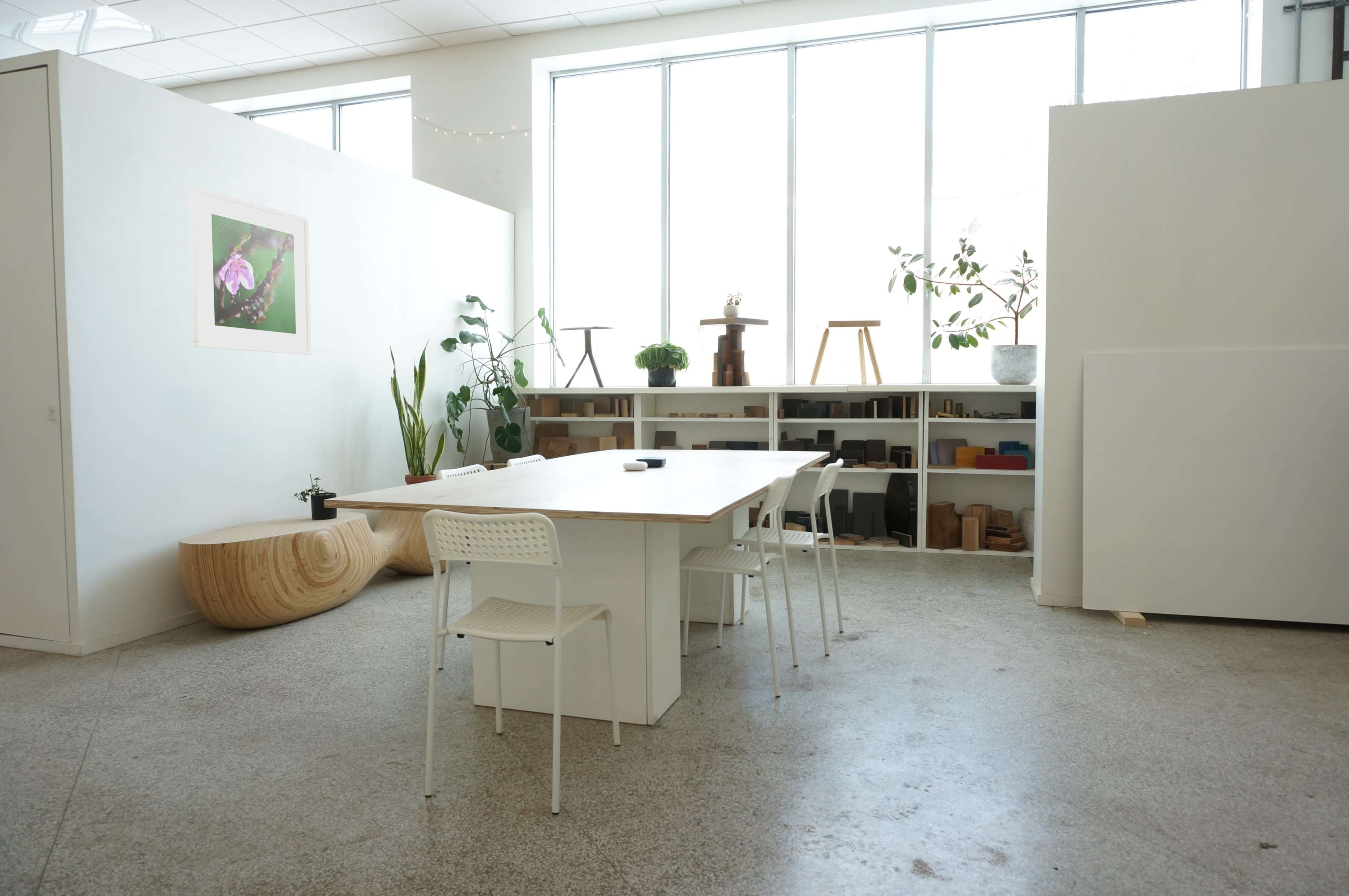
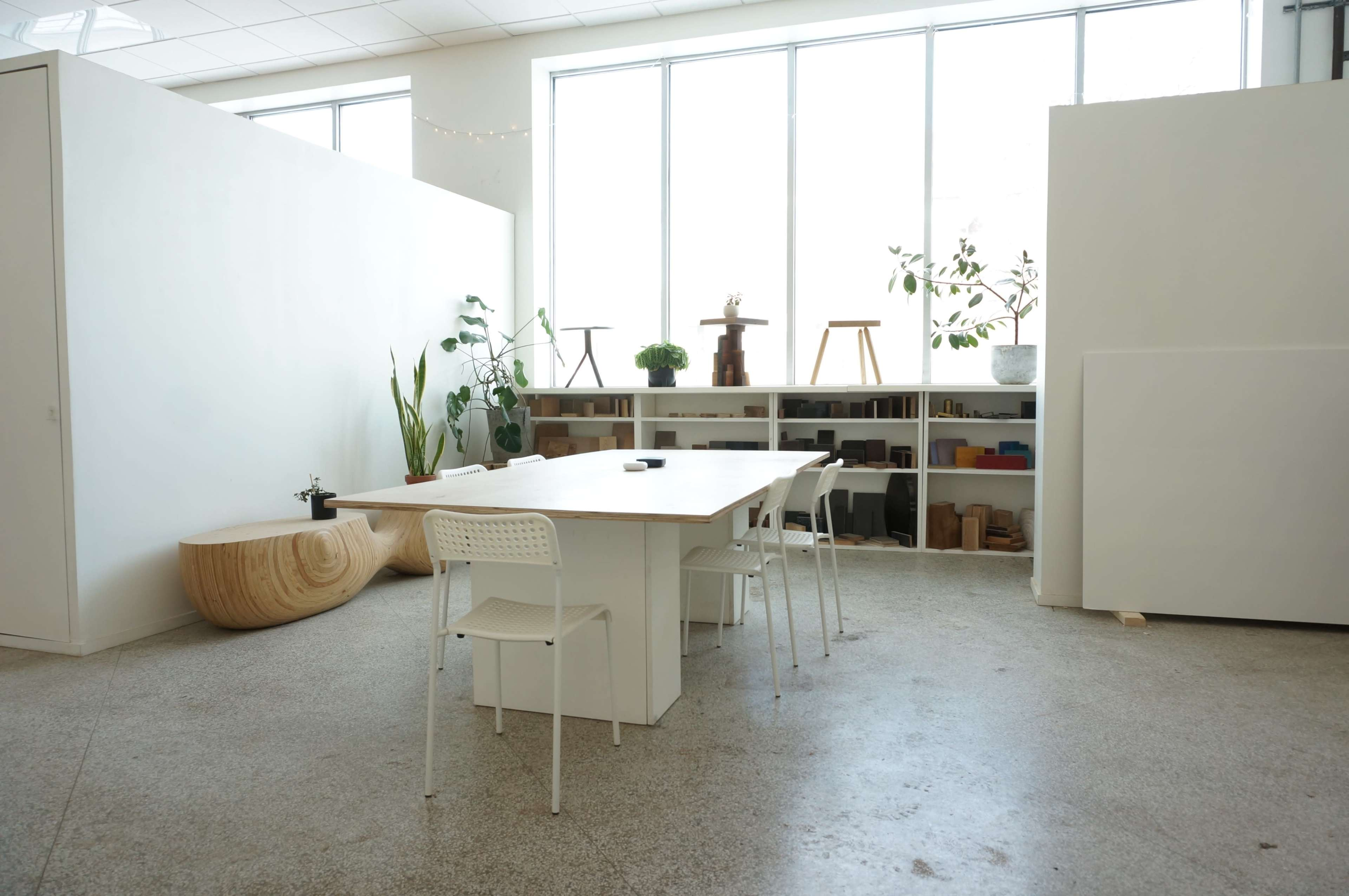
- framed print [189,185,312,355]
